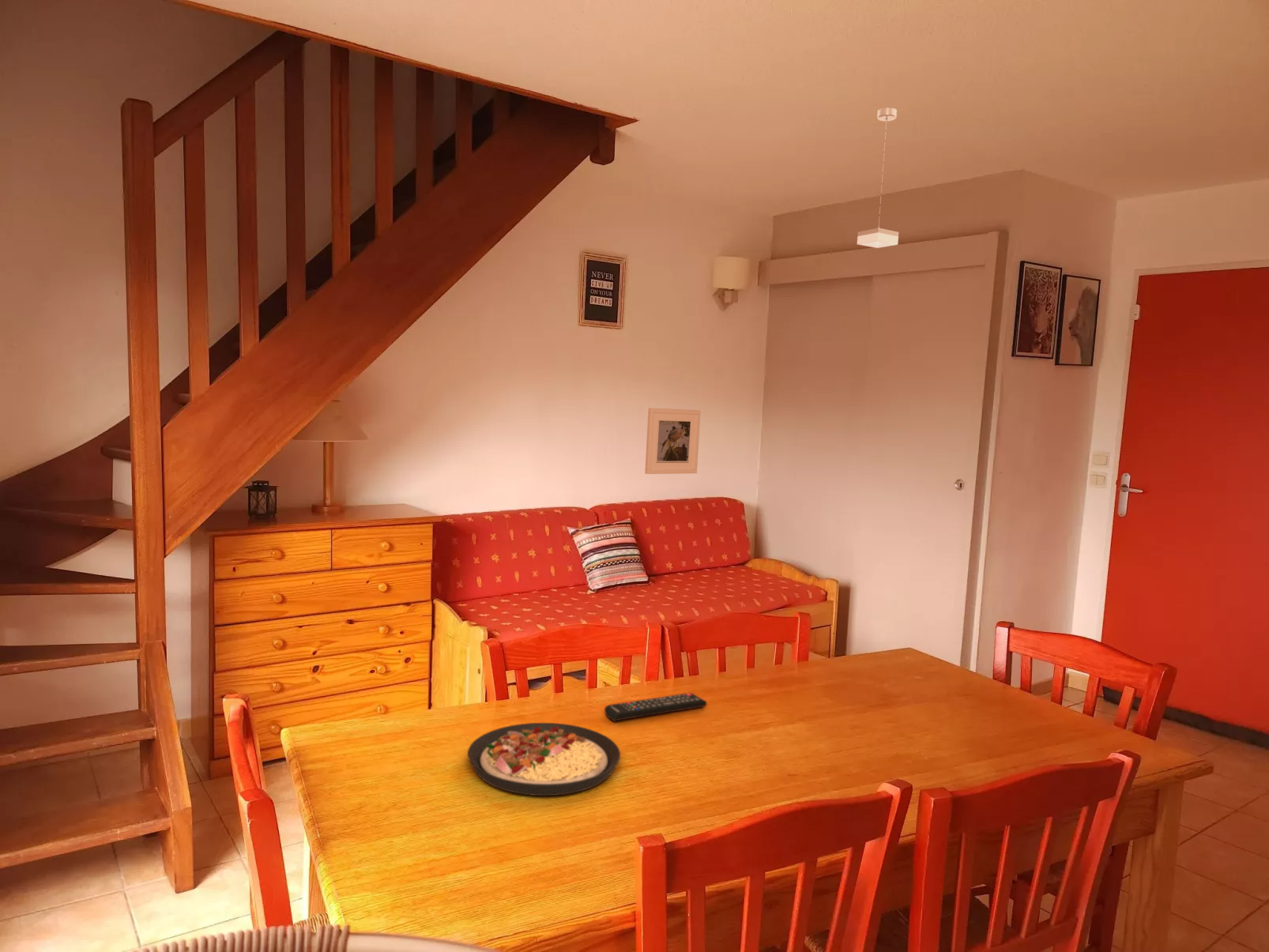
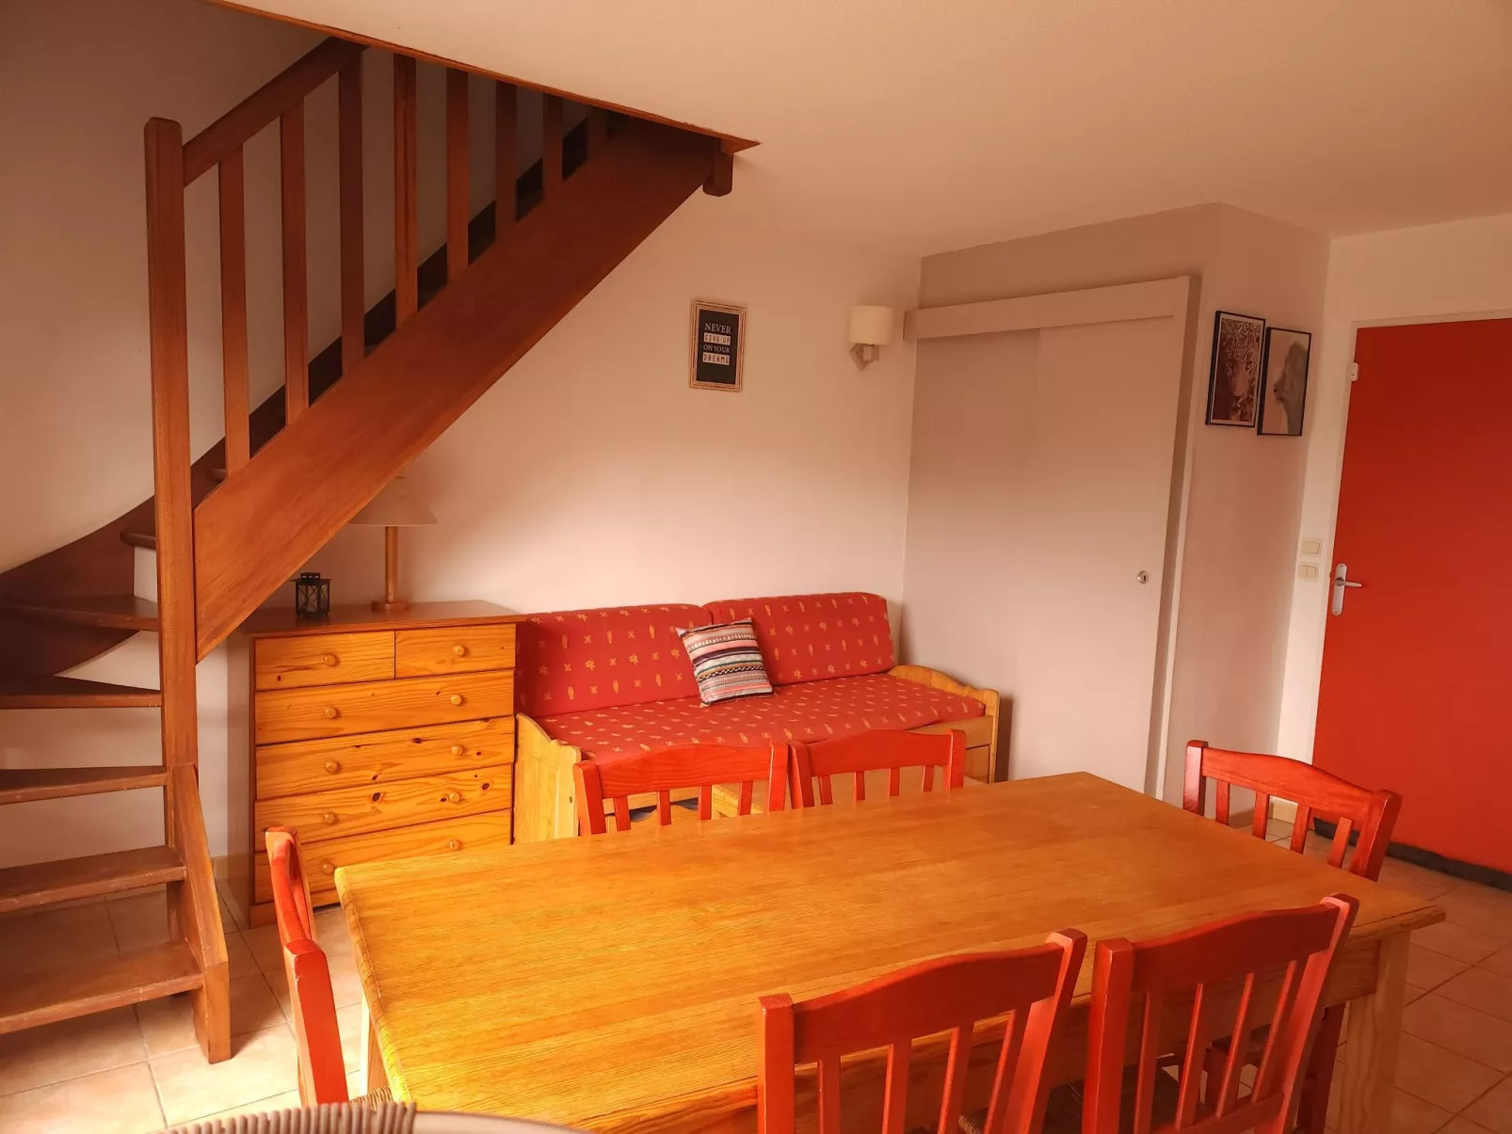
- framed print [644,407,701,475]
- remote control [604,692,707,722]
- plate [467,722,621,796]
- pendant lamp [857,107,899,249]
